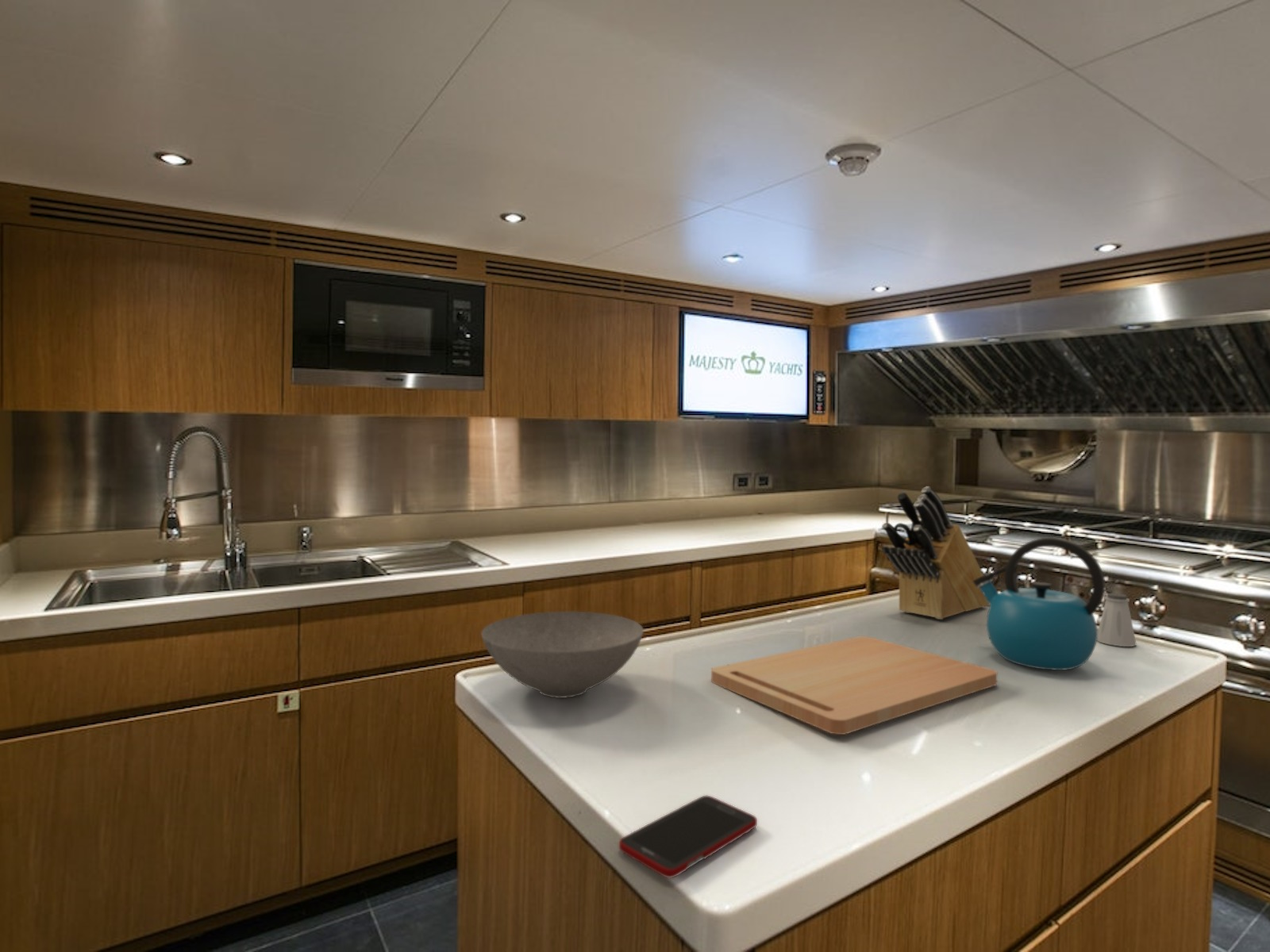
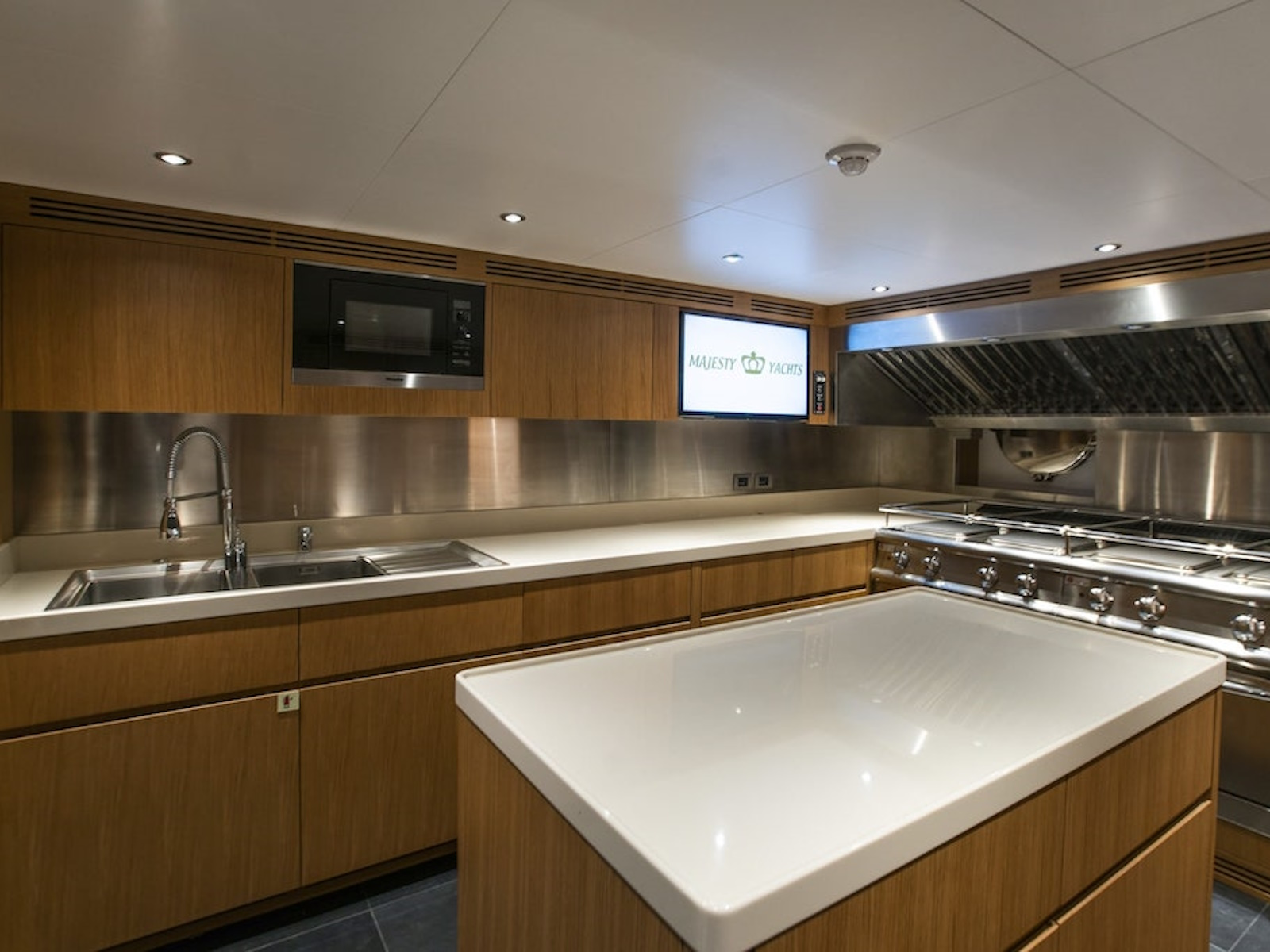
- saltshaker [1097,593,1137,647]
- kettle [973,536,1106,671]
- knife block [881,486,990,620]
- cell phone [618,795,758,879]
- cutting board [710,635,998,735]
- bowl [481,611,645,699]
